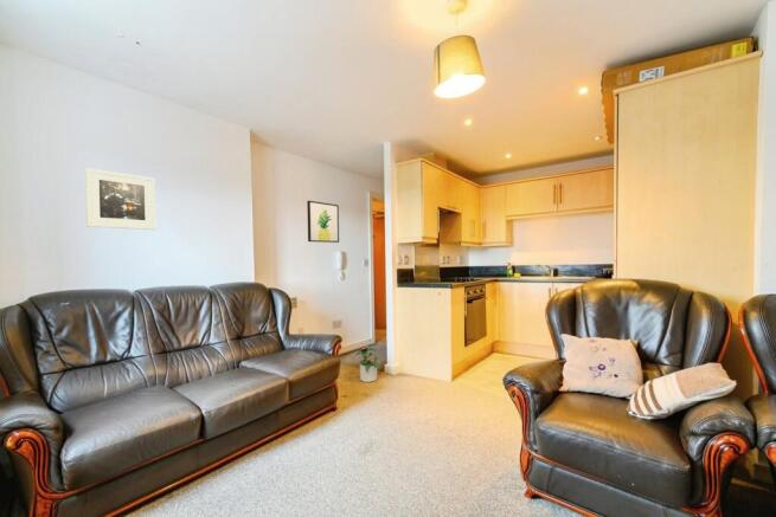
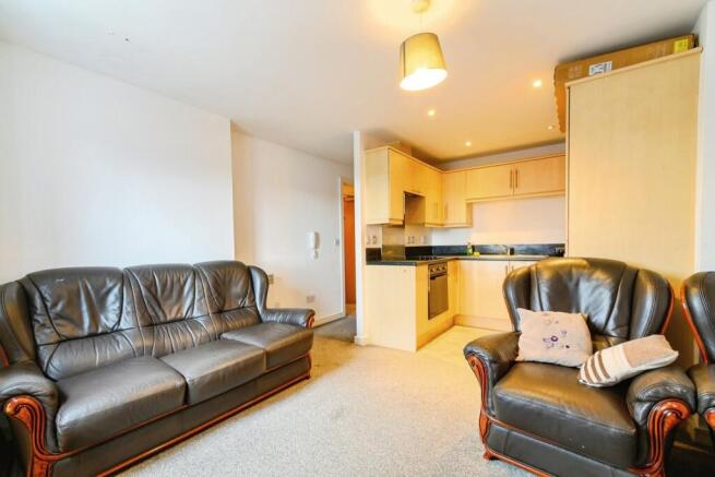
- wall art [306,200,340,244]
- potted plant [352,343,381,383]
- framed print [84,167,158,231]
